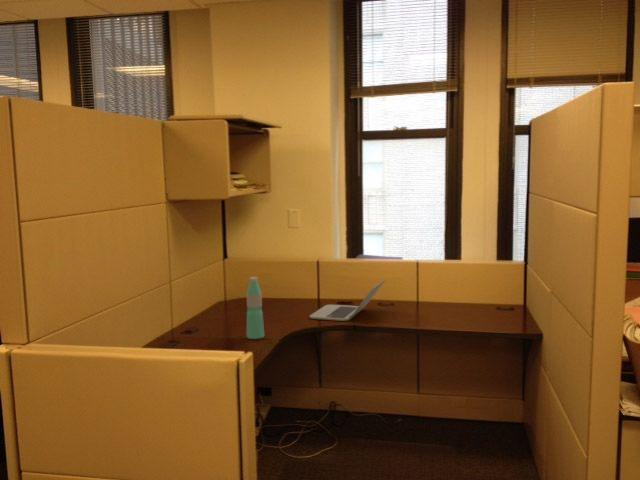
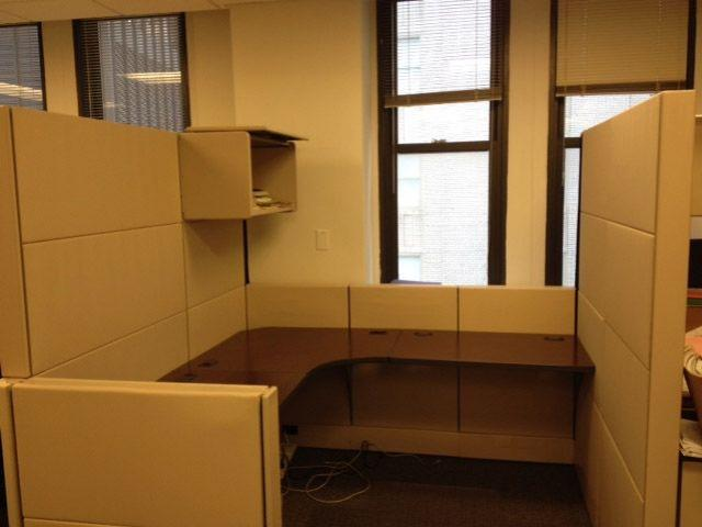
- water bottle [246,276,265,340]
- laptop [309,278,387,322]
